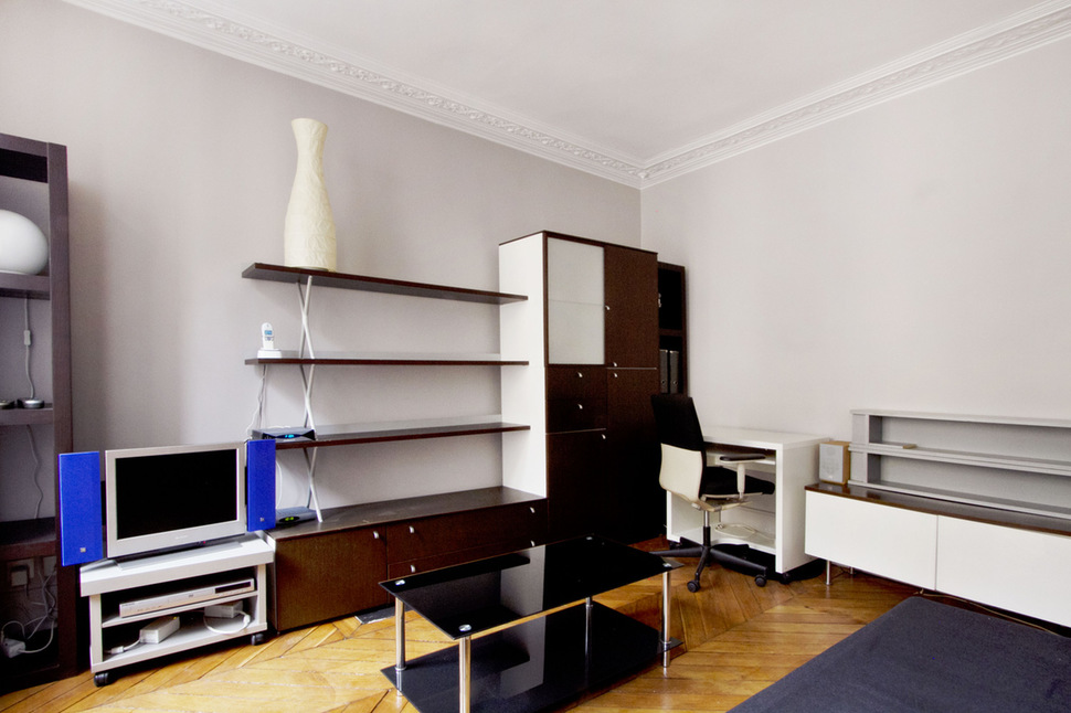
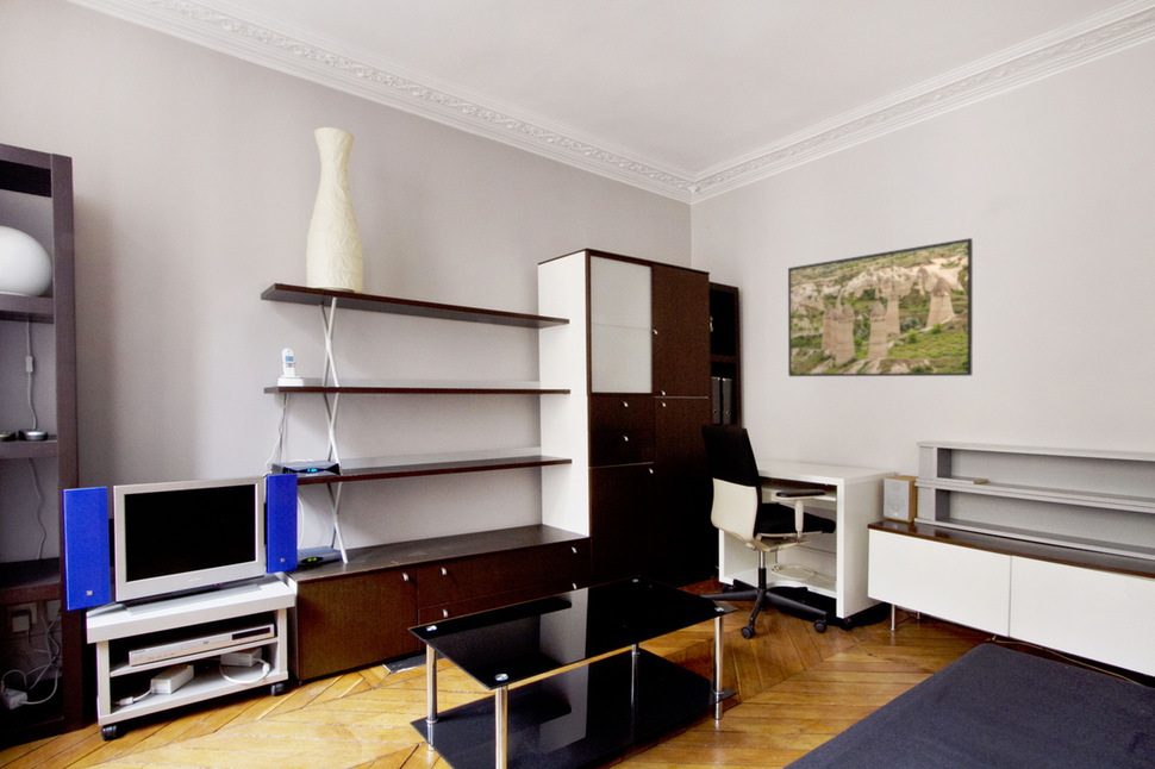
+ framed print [787,237,974,377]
